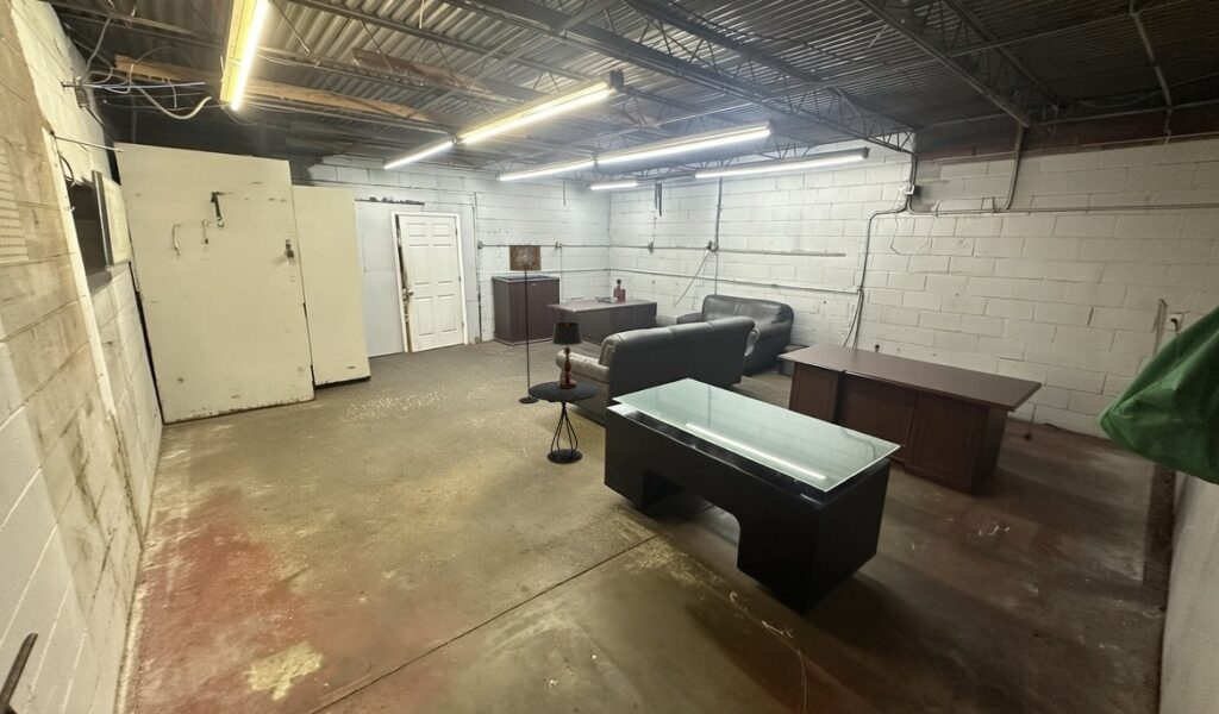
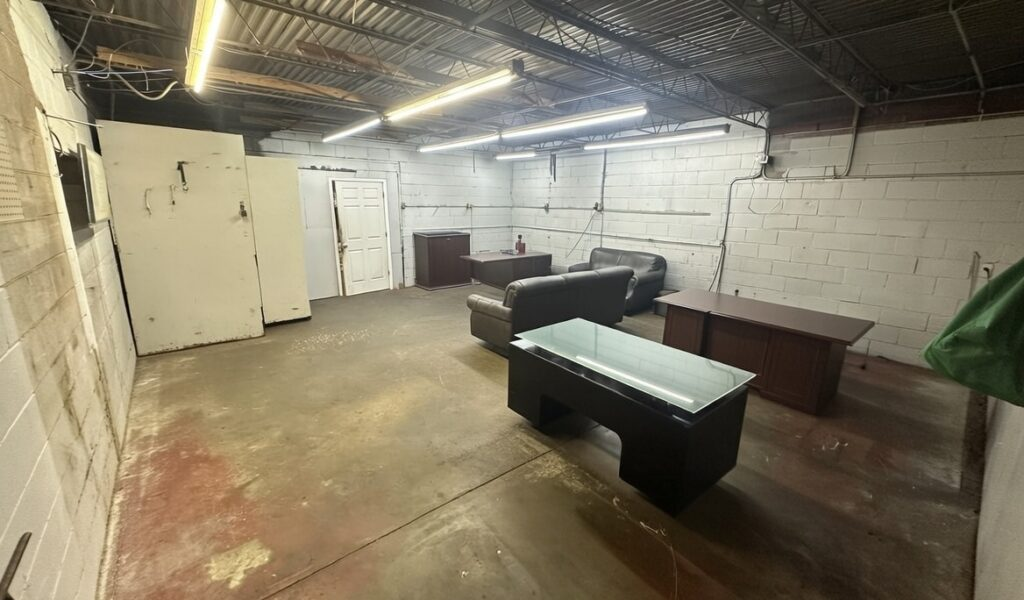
- table lamp [551,321,585,388]
- floor lamp [507,244,543,405]
- side table [527,380,600,464]
